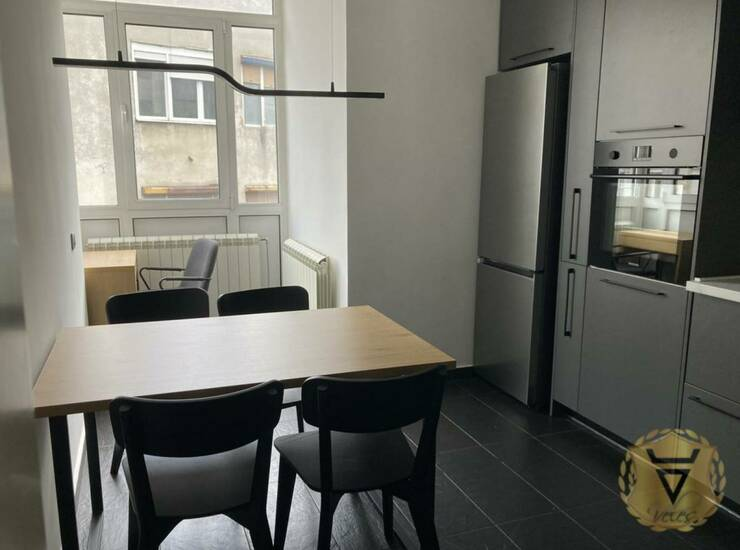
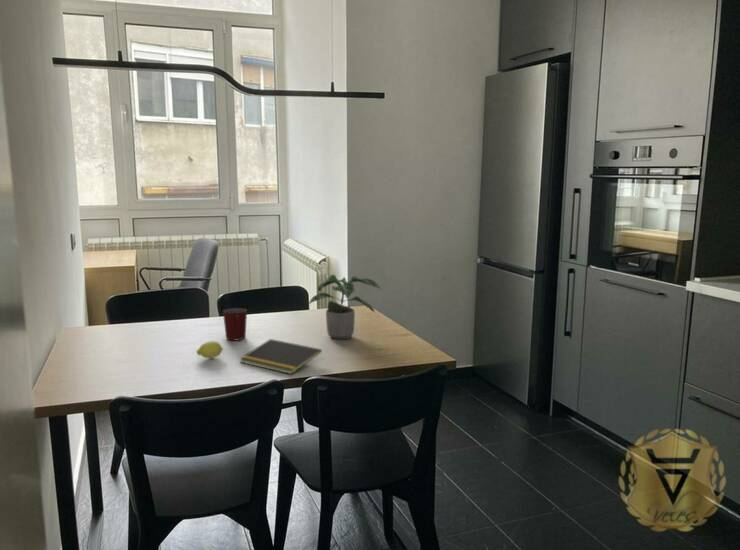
+ notepad [238,338,322,375]
+ fruit [196,340,224,359]
+ mug [222,307,248,341]
+ potted plant [307,274,381,340]
